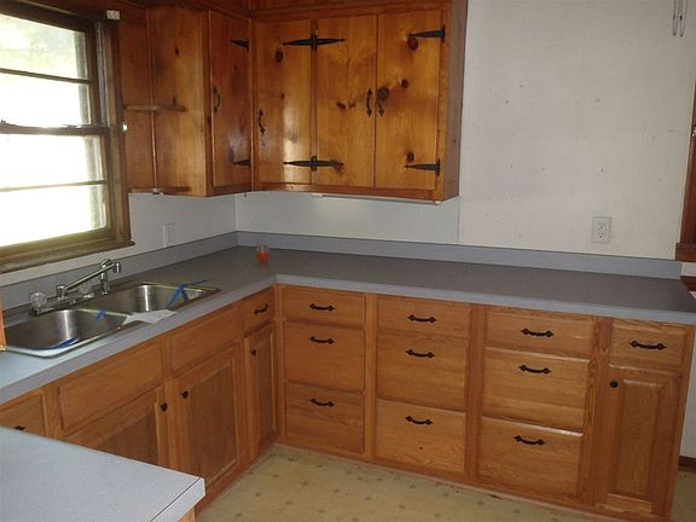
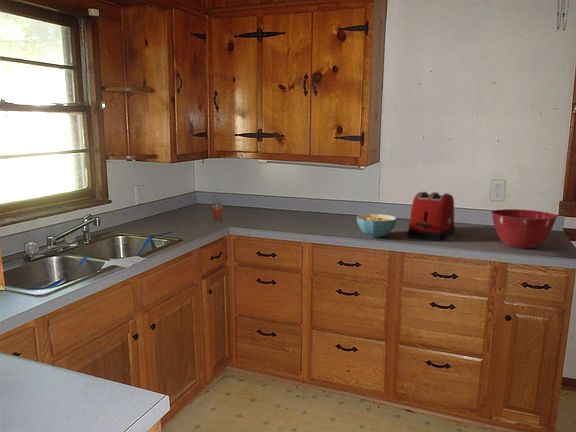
+ toaster [406,191,456,242]
+ mixing bowl [490,208,558,249]
+ cereal bowl [356,213,397,238]
